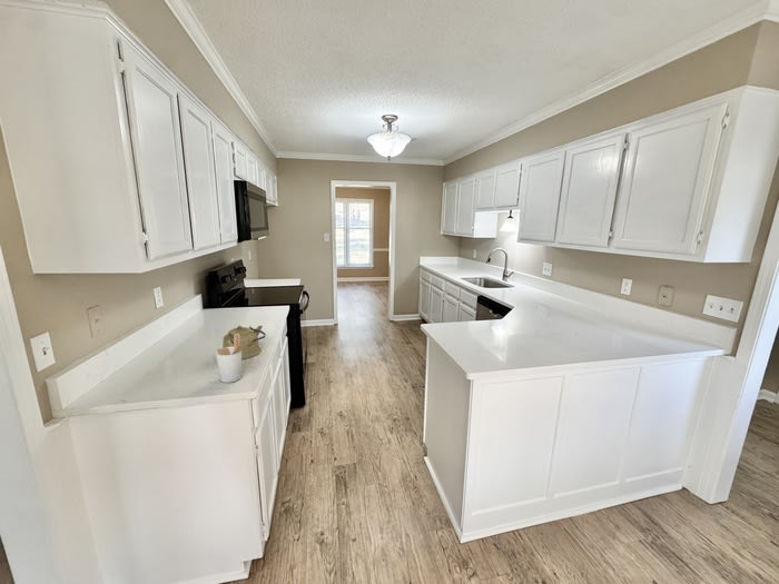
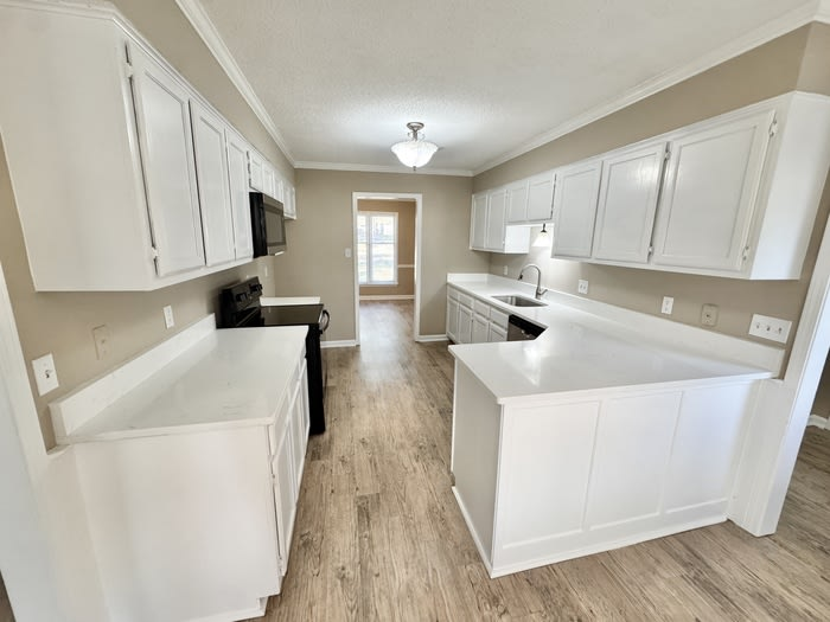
- kettle [221,324,267,359]
- utensil holder [215,334,252,384]
